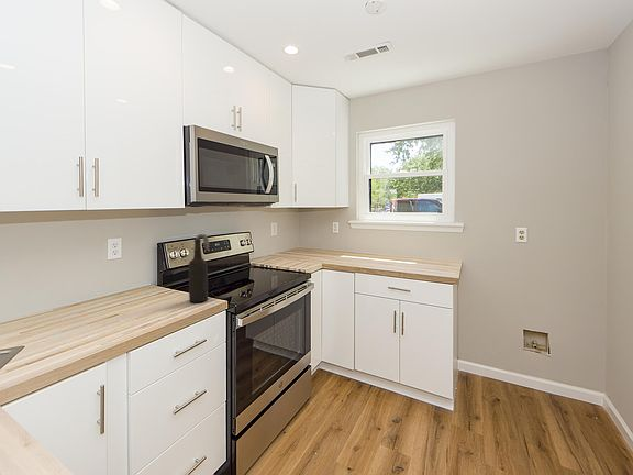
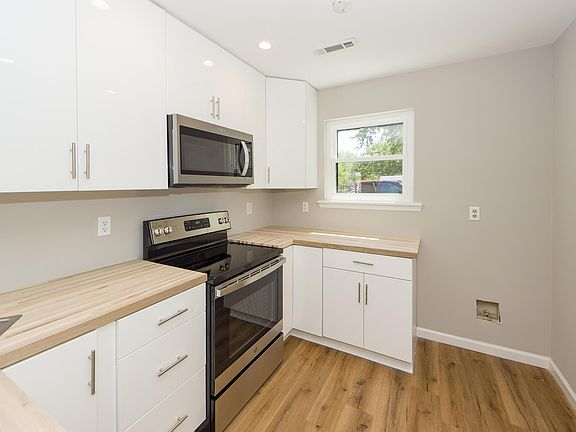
- bottle [188,233,210,303]
